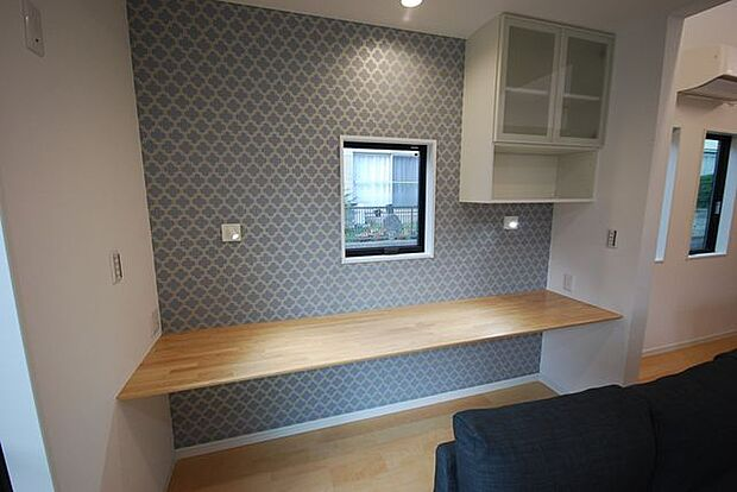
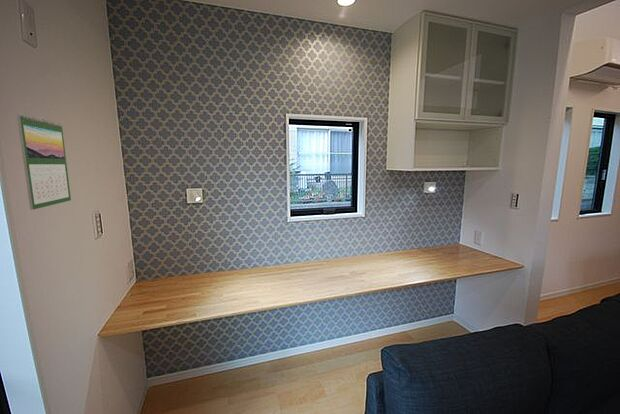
+ calendar [16,112,72,211]
